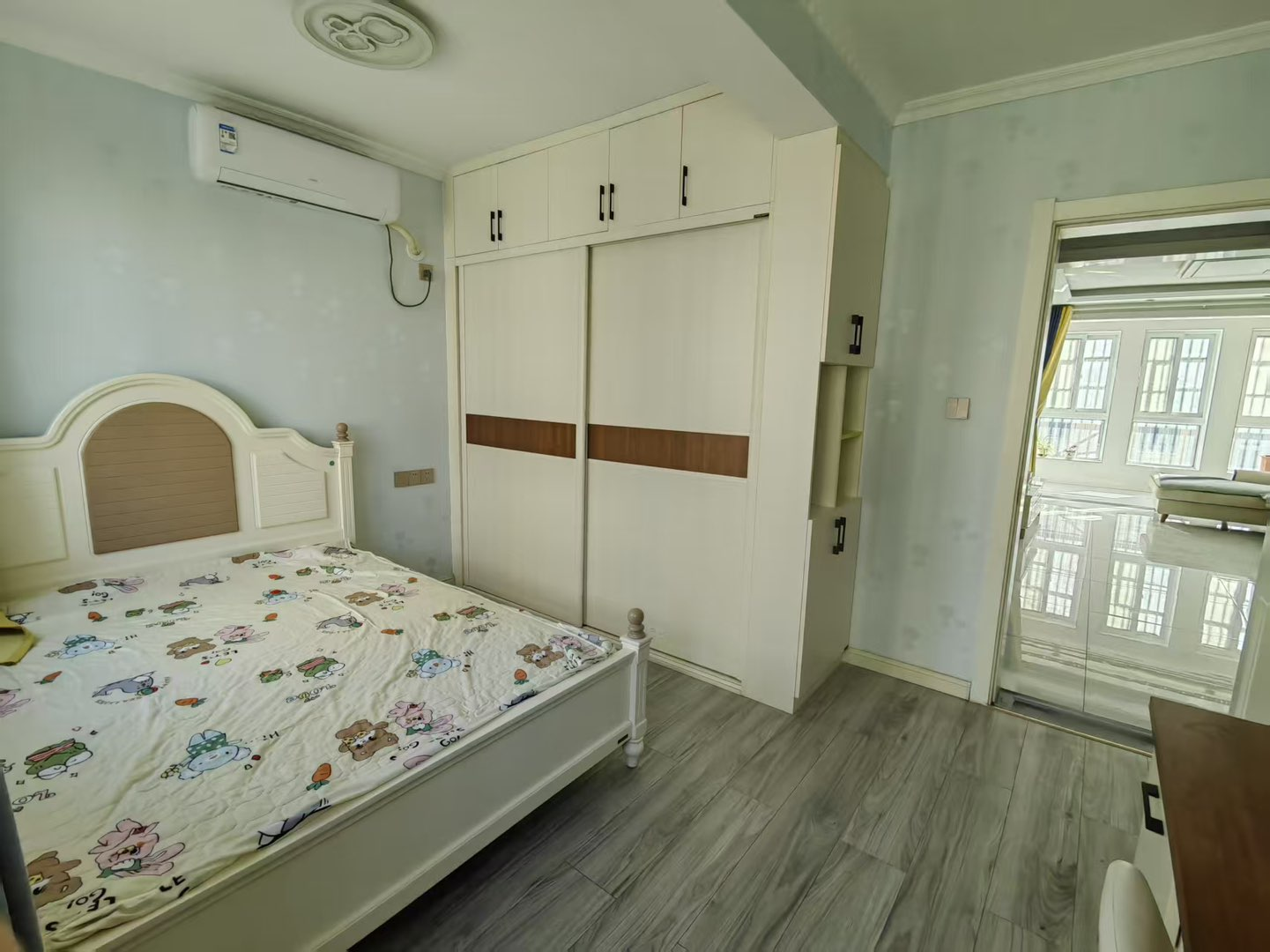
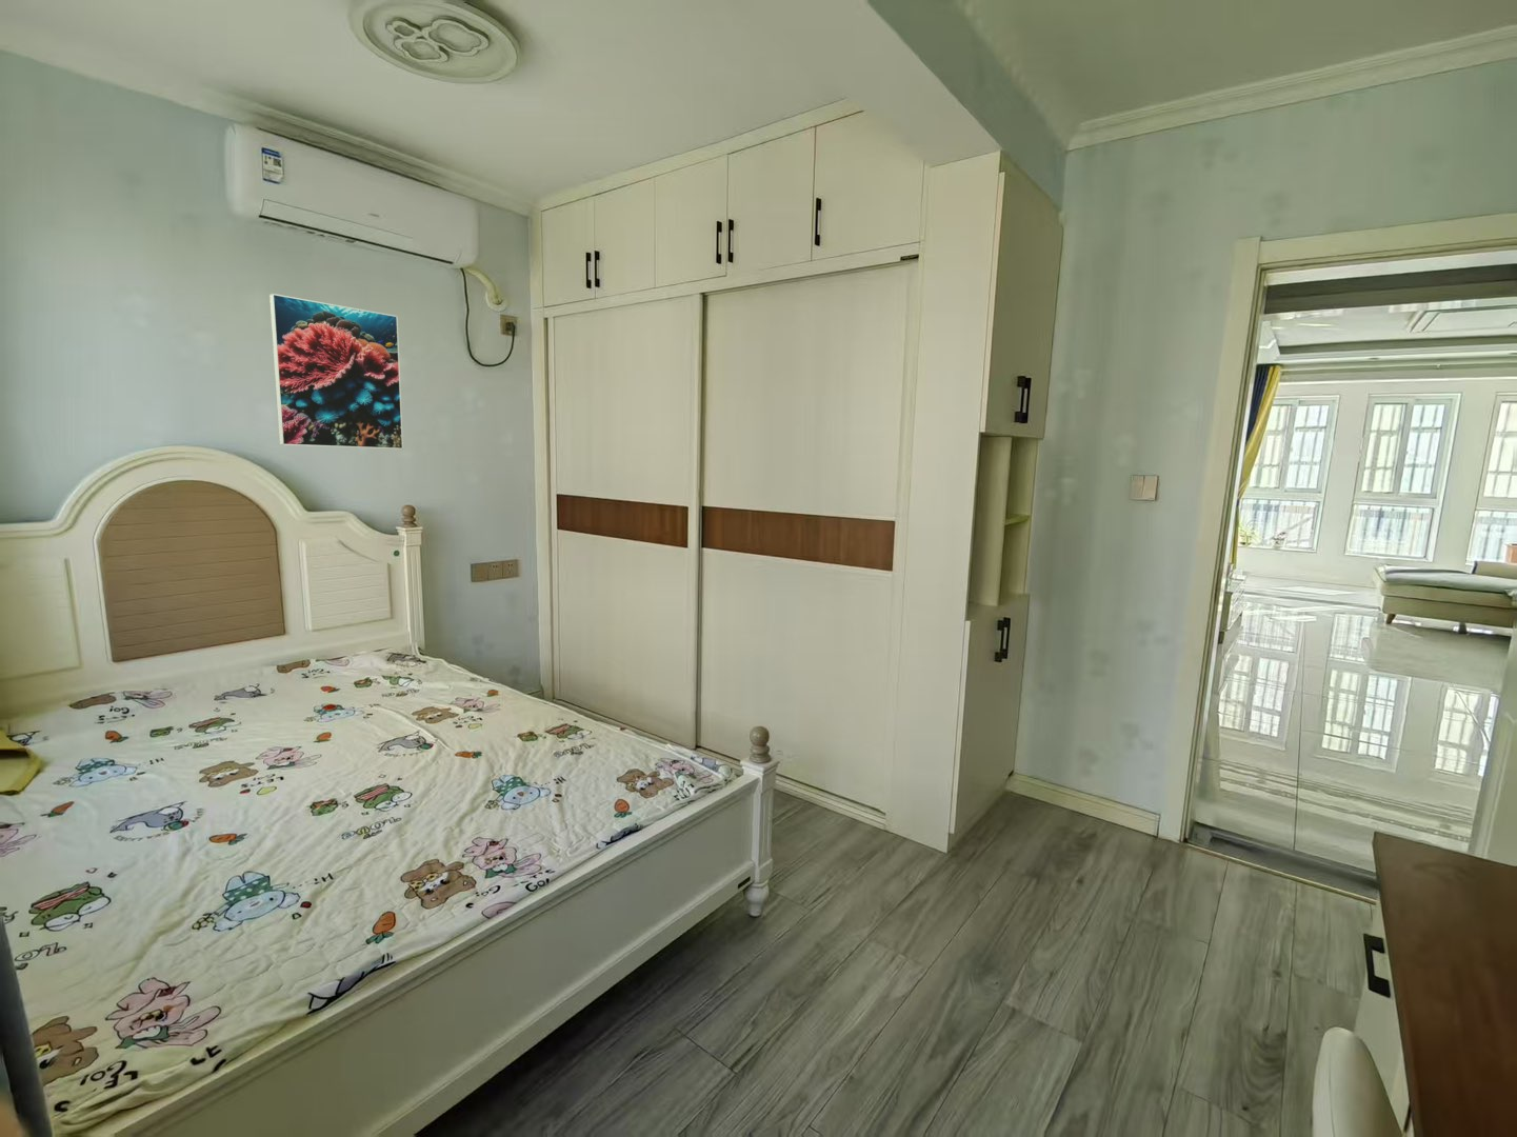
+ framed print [269,293,404,450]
